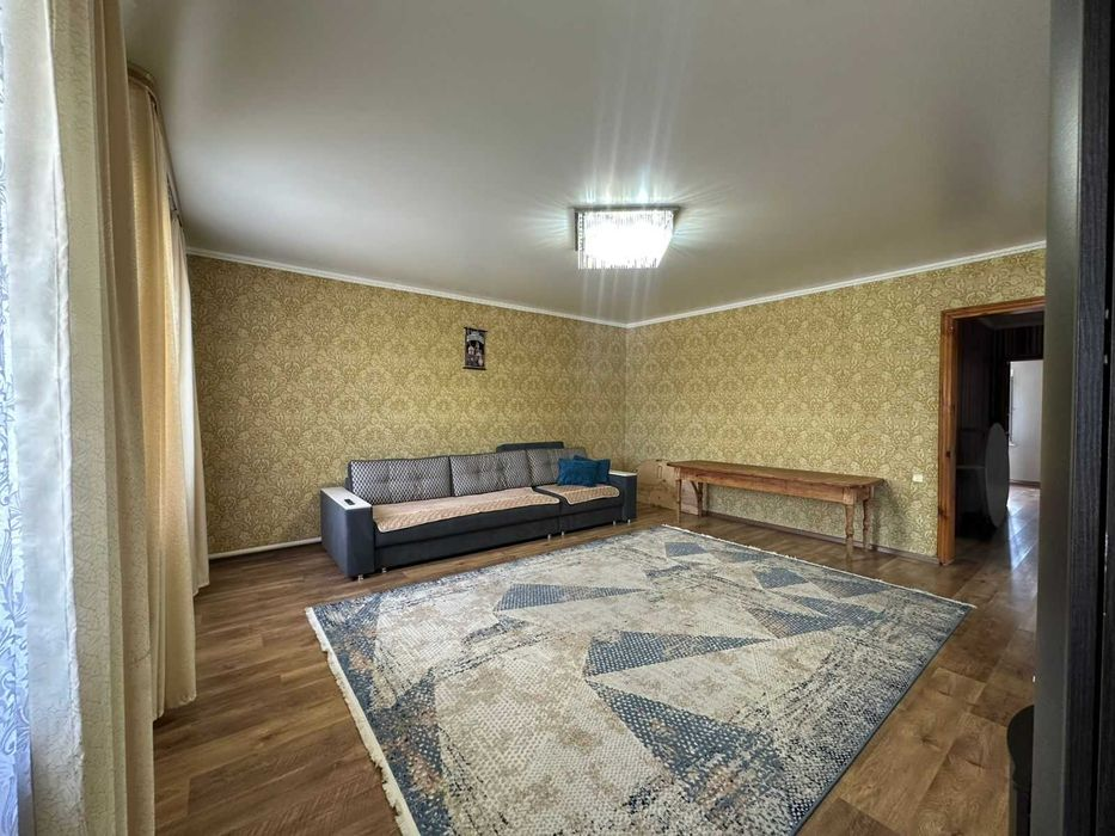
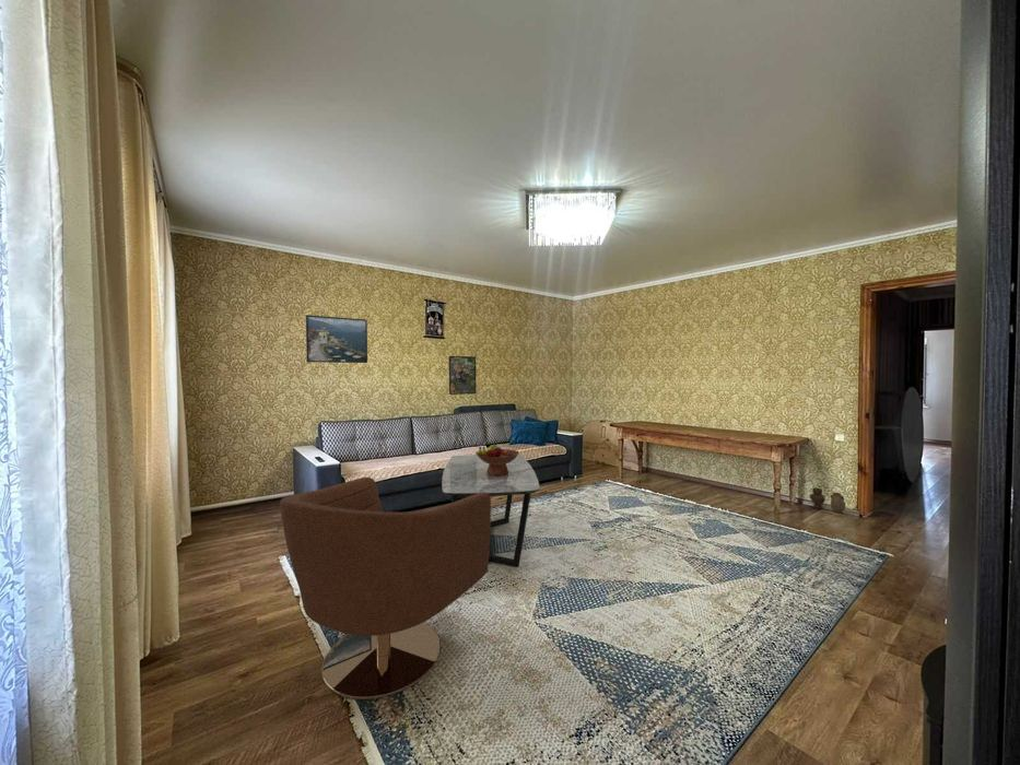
+ armchair [279,476,492,701]
+ vase [809,487,846,514]
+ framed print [448,355,478,396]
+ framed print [305,314,368,364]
+ coffee table [441,454,541,568]
+ fruit bowl [474,444,520,475]
